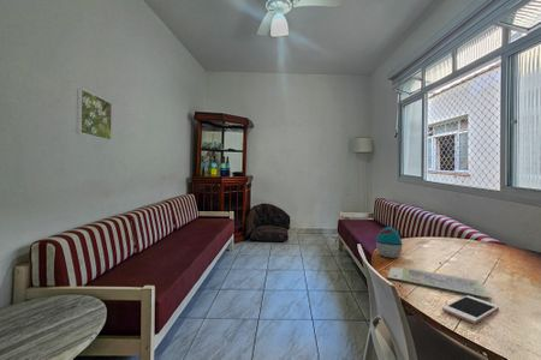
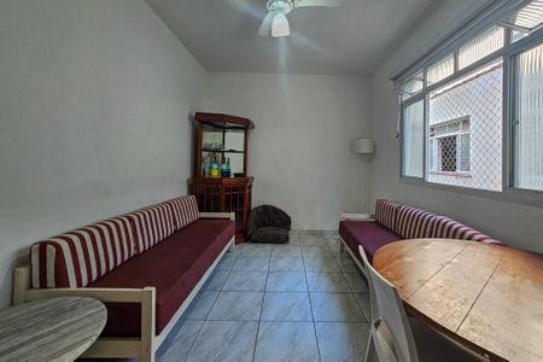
- cell phone [441,294,500,325]
- cash [386,266,493,300]
- decorative egg [375,226,403,259]
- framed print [76,88,113,142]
